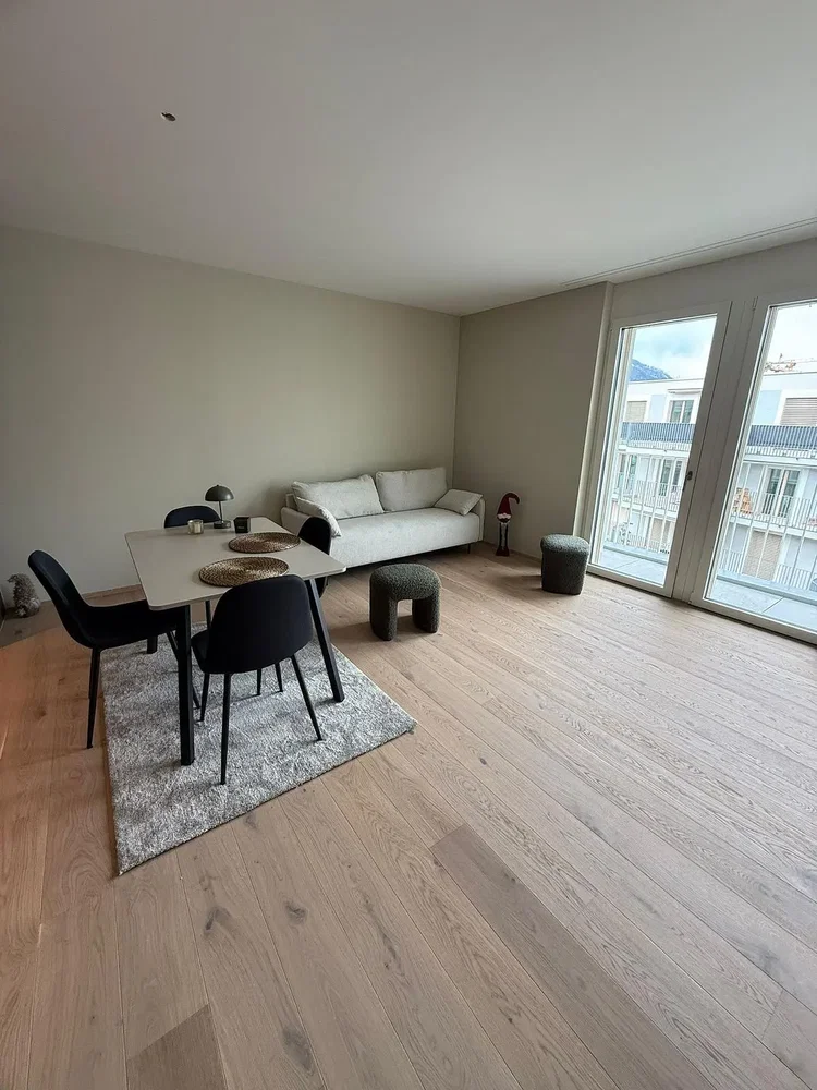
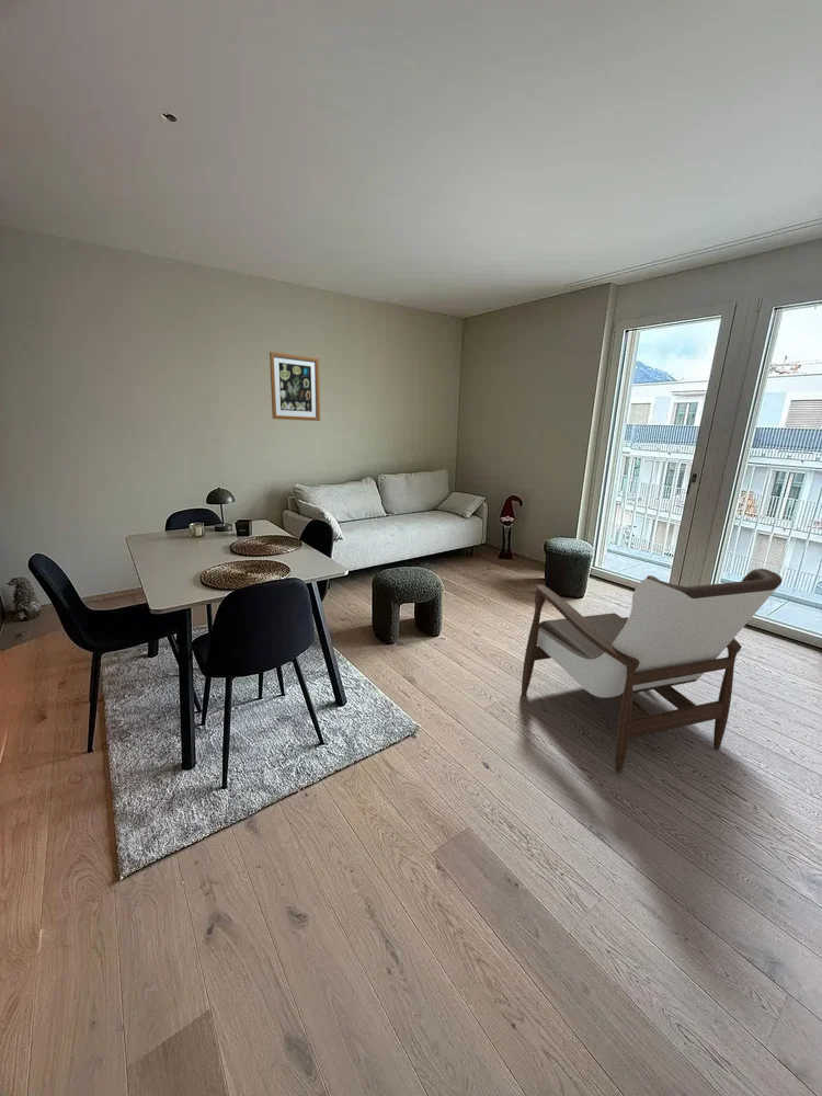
+ armchair [521,568,784,775]
+ wall art [269,351,321,422]
